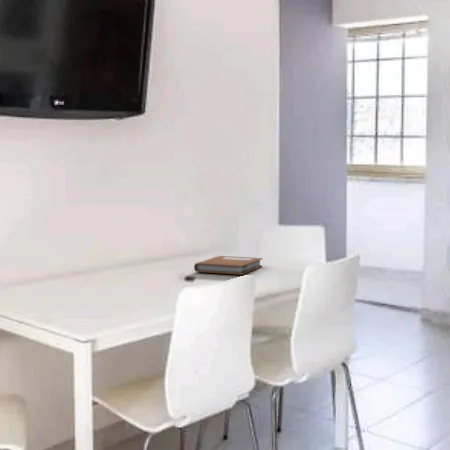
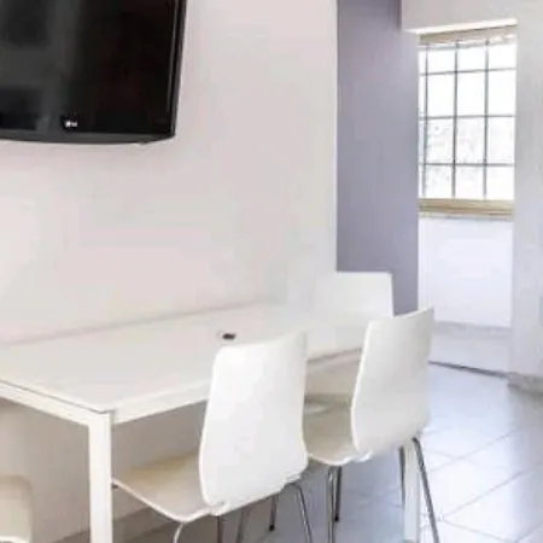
- notebook [193,255,264,276]
